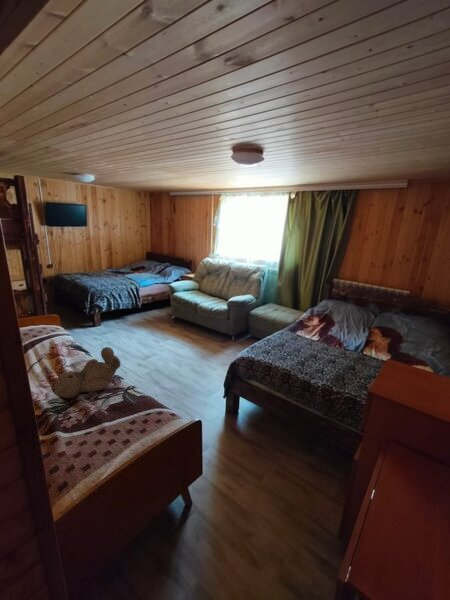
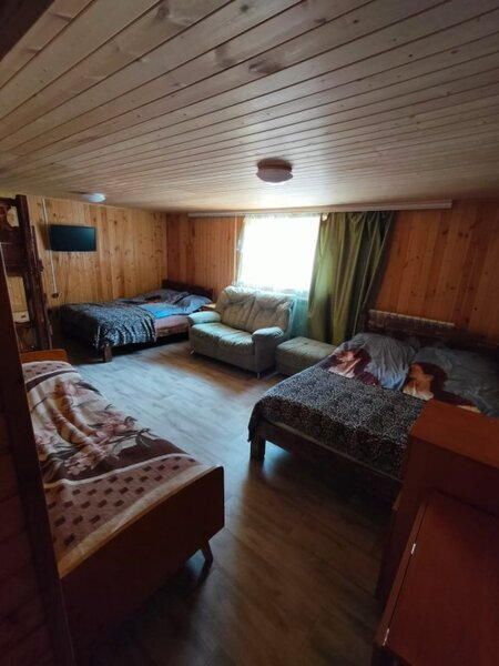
- teddy bear [53,346,122,399]
